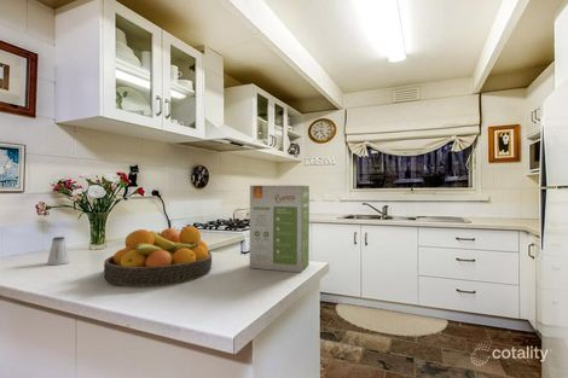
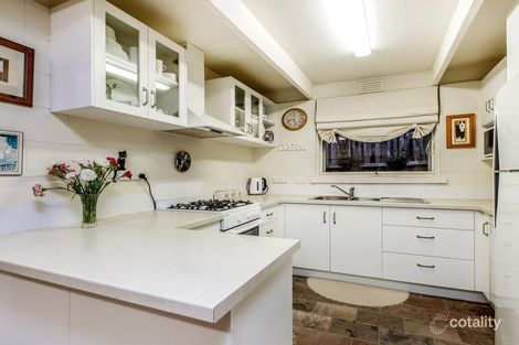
- saltshaker [46,235,71,266]
- food box [248,185,311,273]
- fruit bowl [103,225,213,287]
